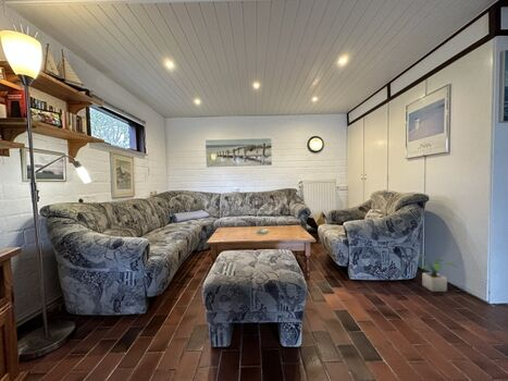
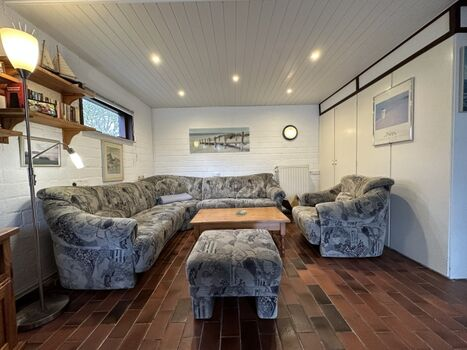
- potted plant [412,254,458,293]
